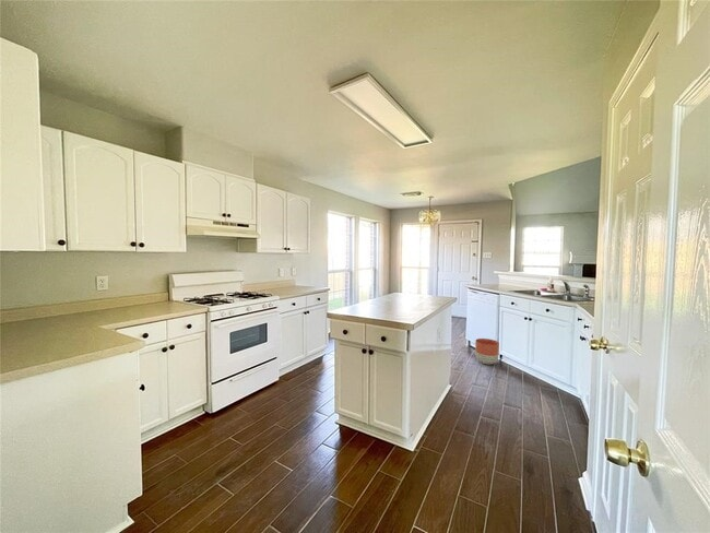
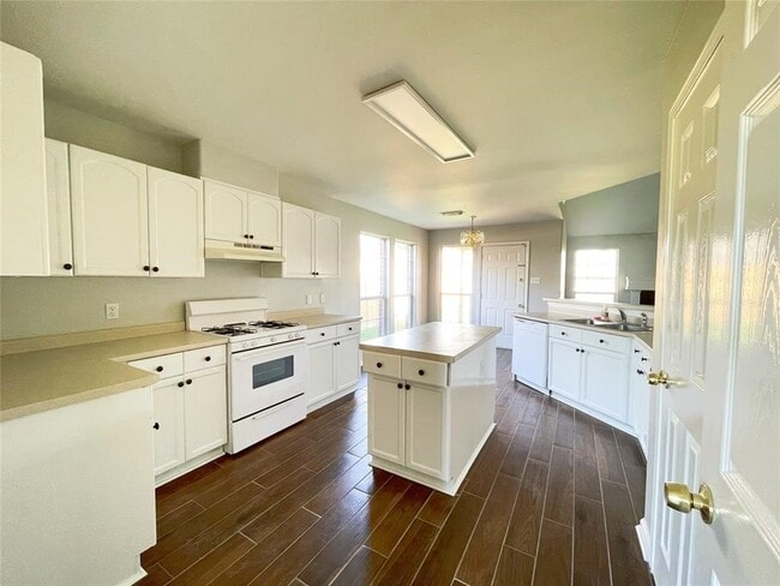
- planter [474,337,500,365]
